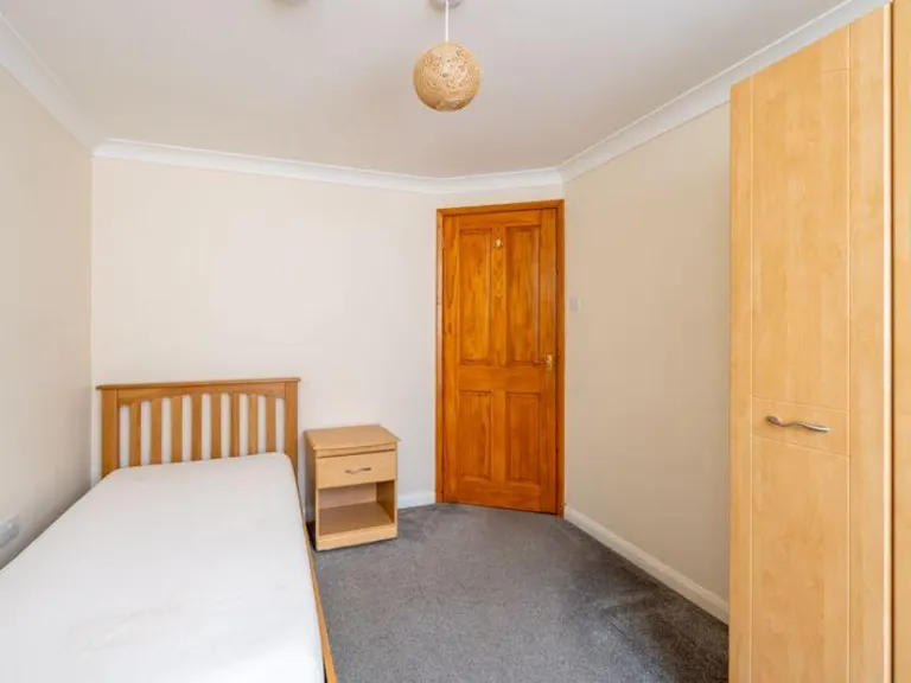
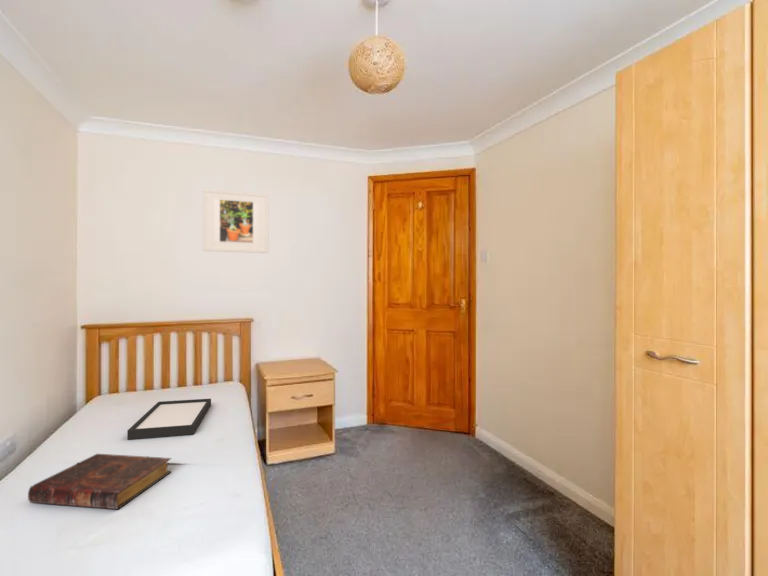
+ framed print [202,187,269,254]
+ book [27,453,172,510]
+ tray [126,398,212,441]
